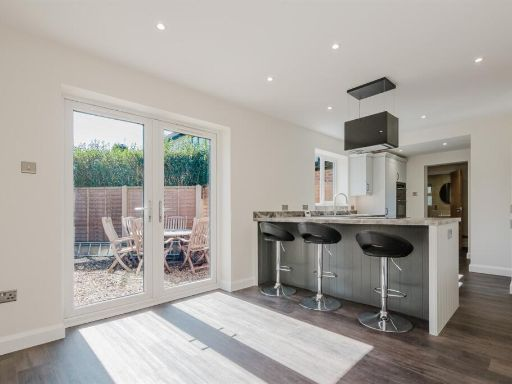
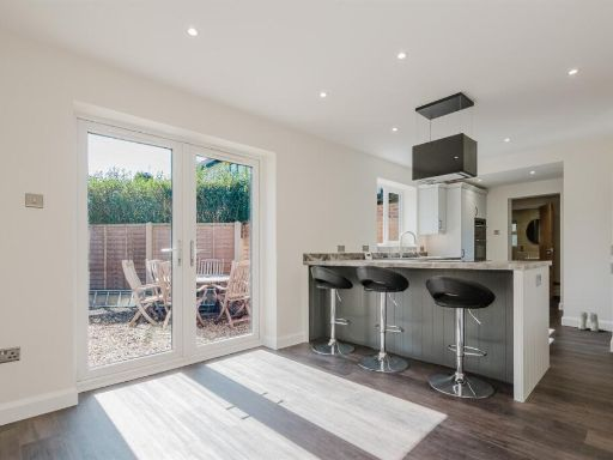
+ boots [577,311,600,333]
